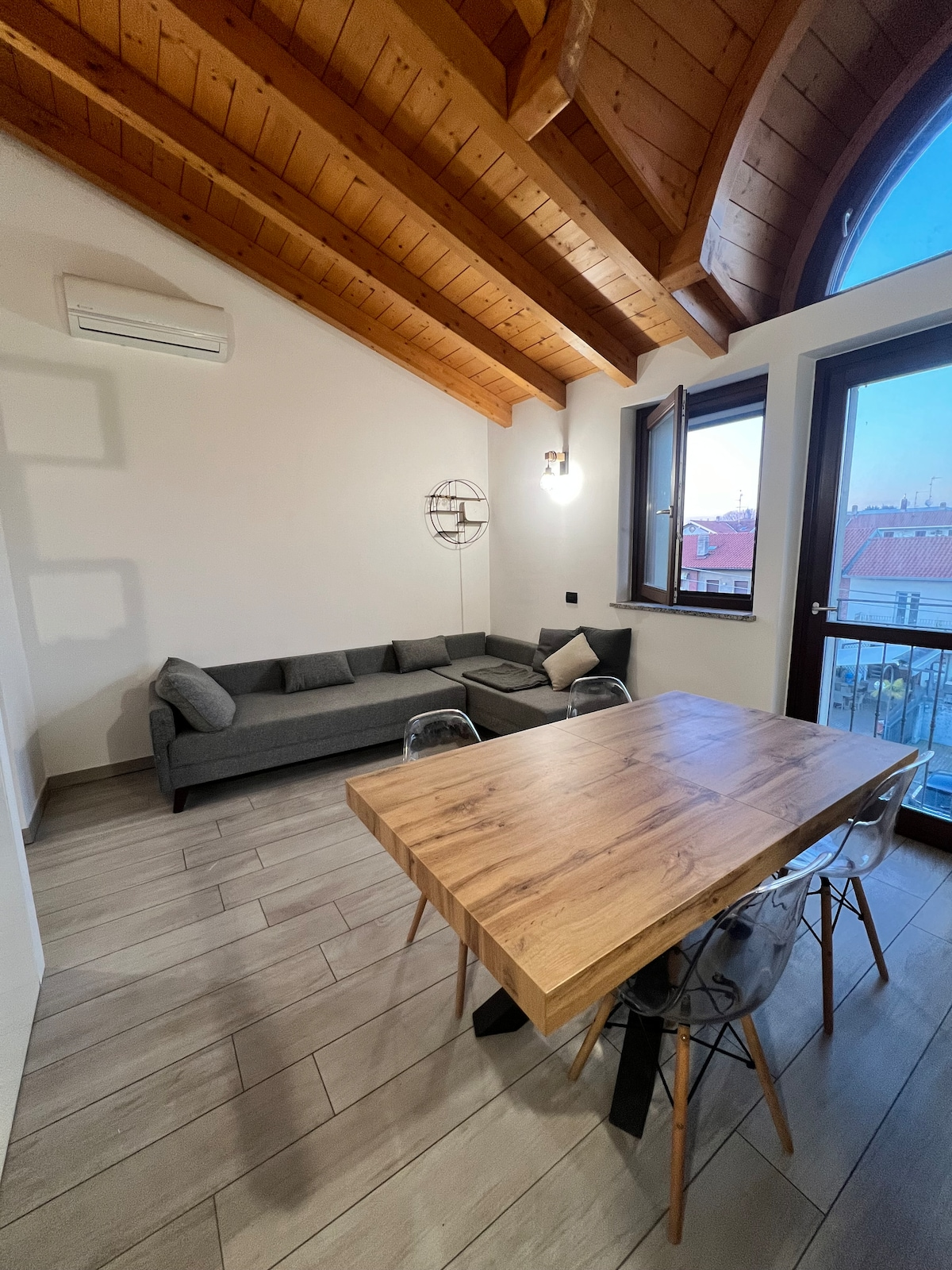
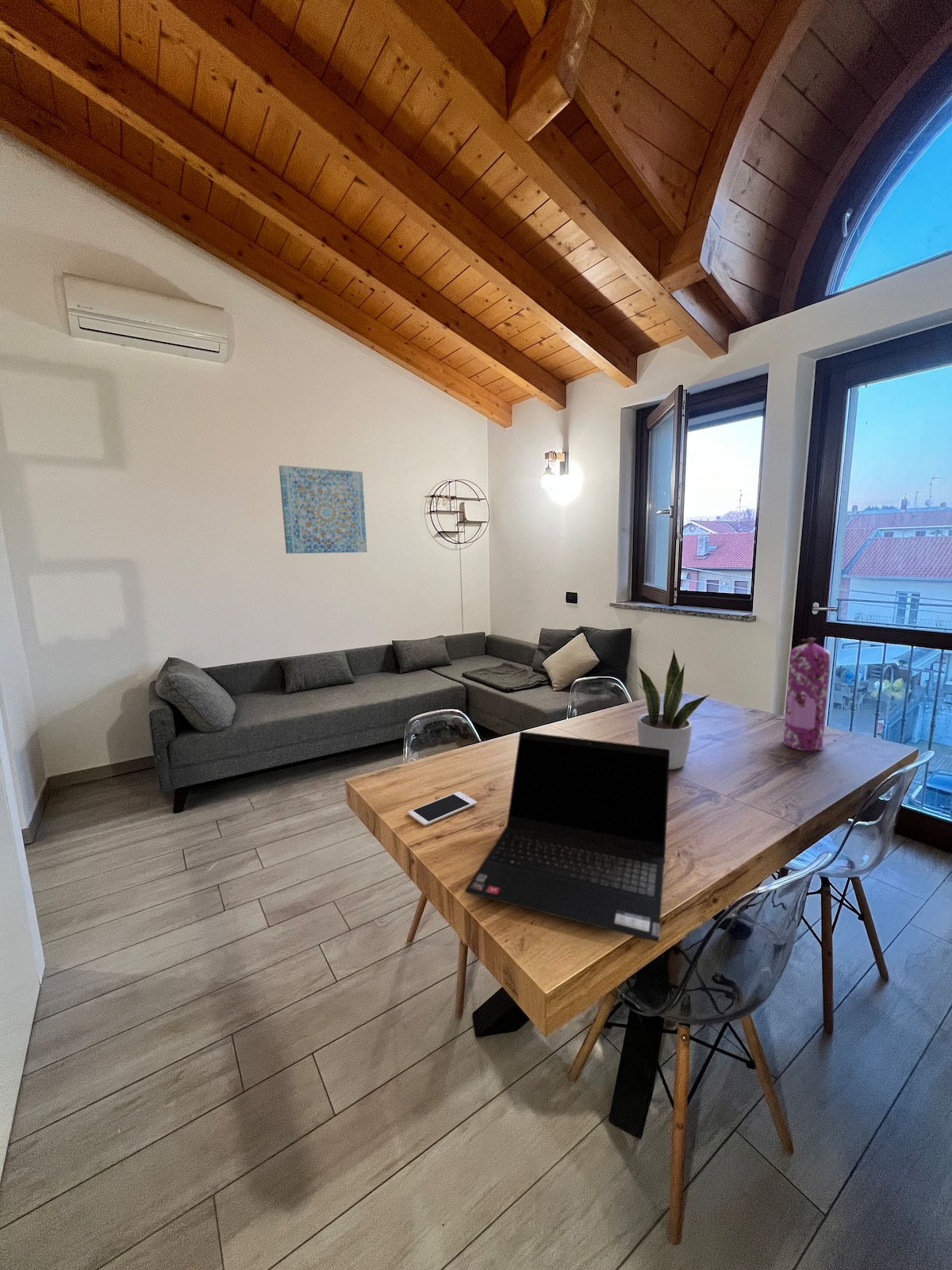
+ laptop computer [464,731,670,943]
+ gas cylinder [782,637,831,752]
+ wall art [278,464,367,554]
+ potted plant [626,649,710,771]
+ cell phone [407,791,478,827]
